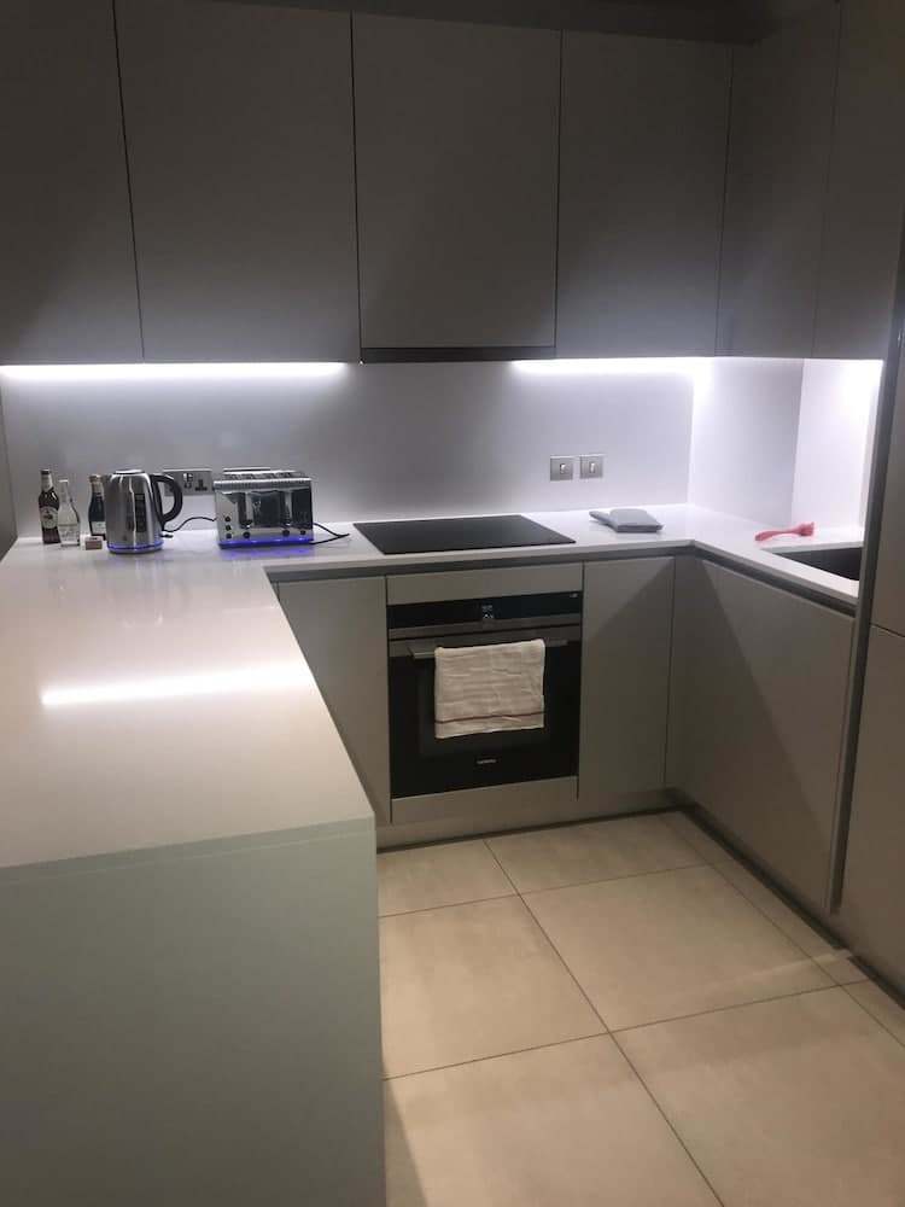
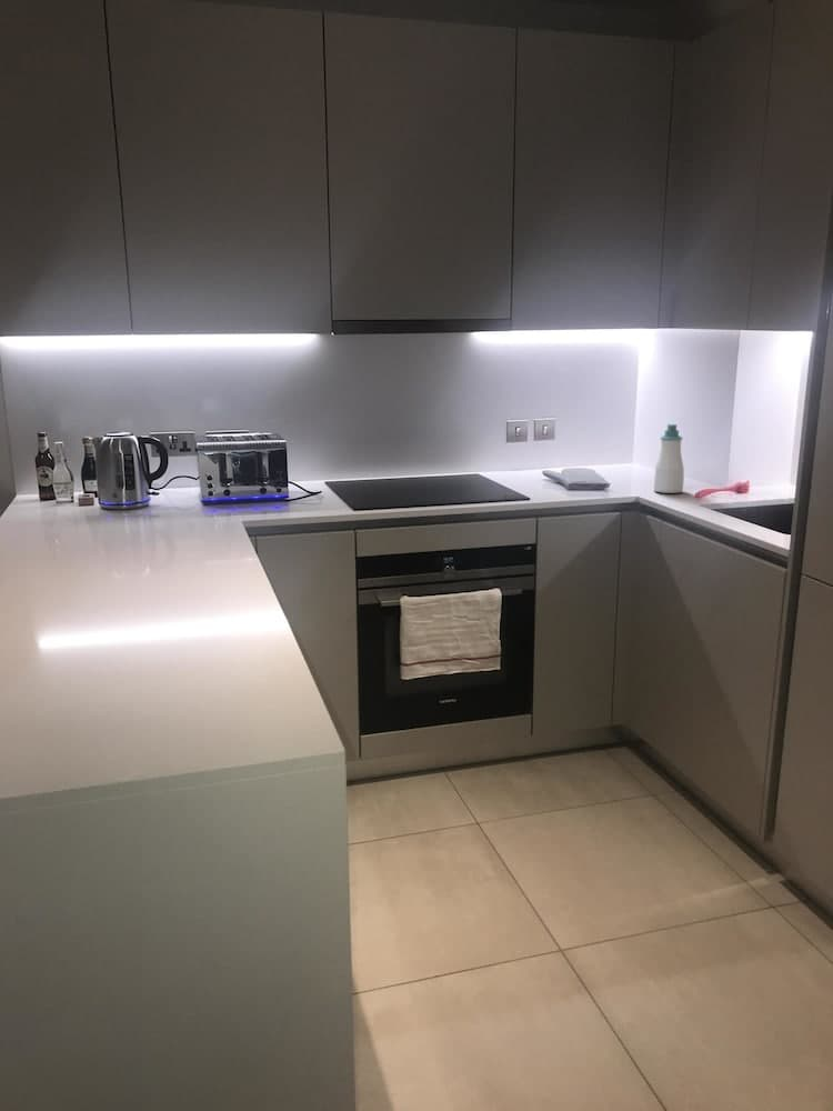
+ soap bottle [653,423,685,494]
